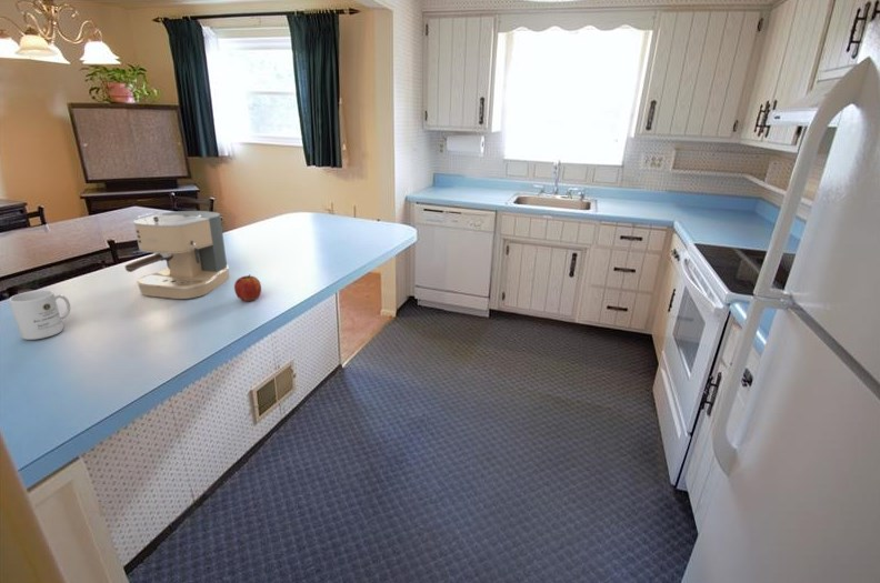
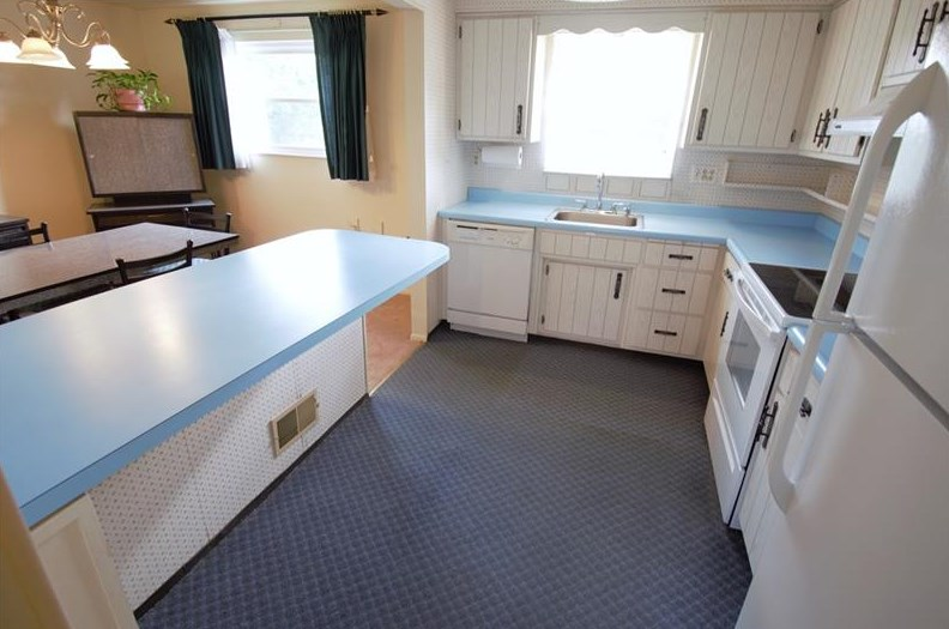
- mug [8,289,71,341]
- fruit [233,273,262,302]
- coffee maker [124,210,230,300]
